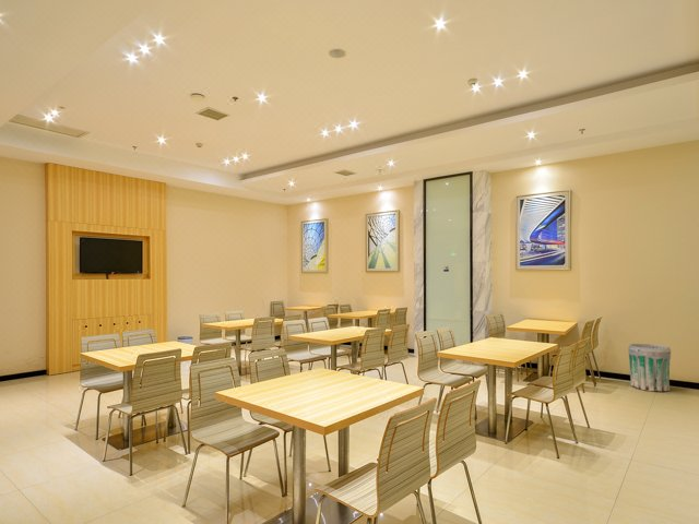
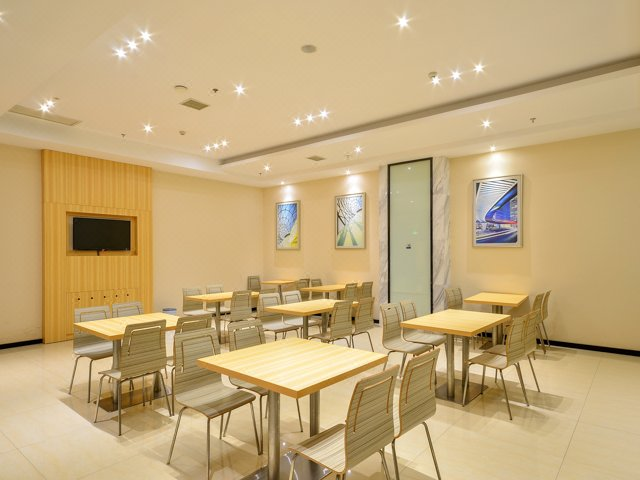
- trash can [627,343,672,392]
